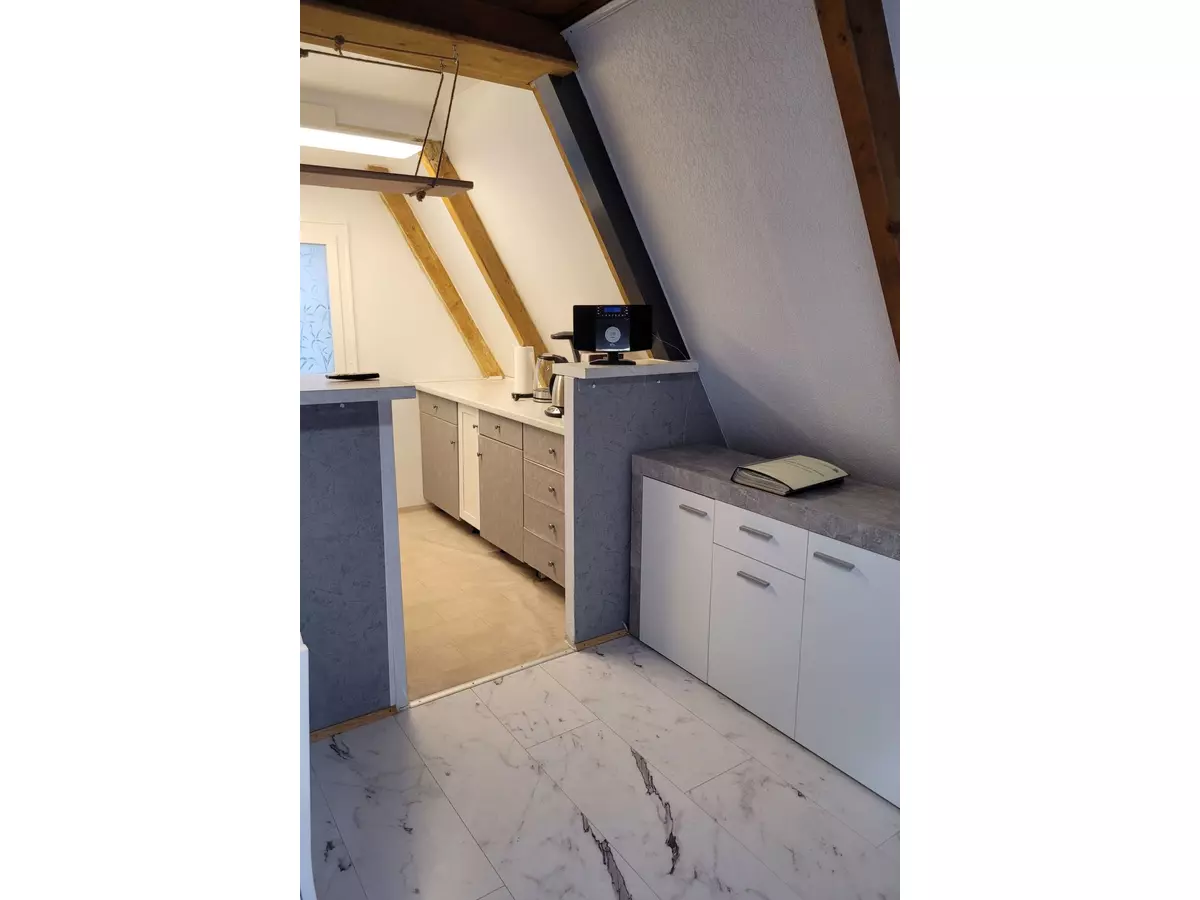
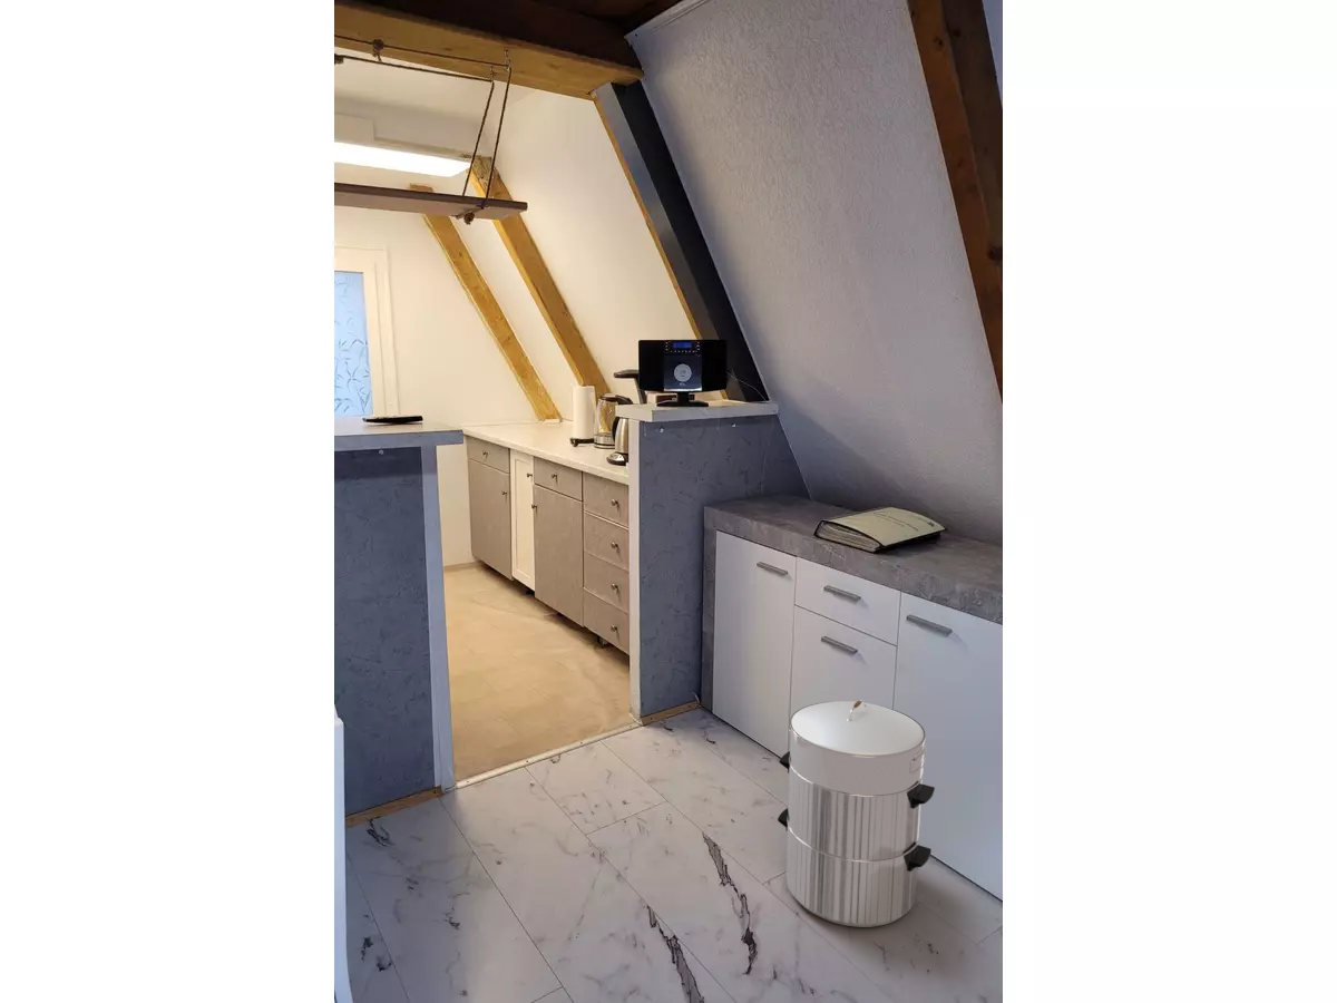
+ waste bin [777,699,936,928]
